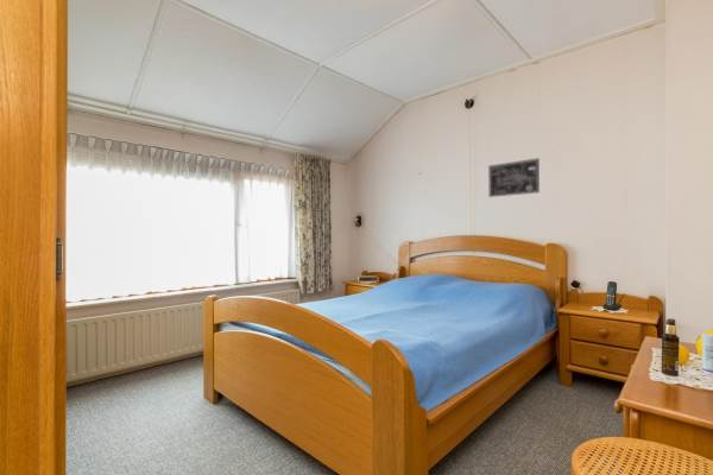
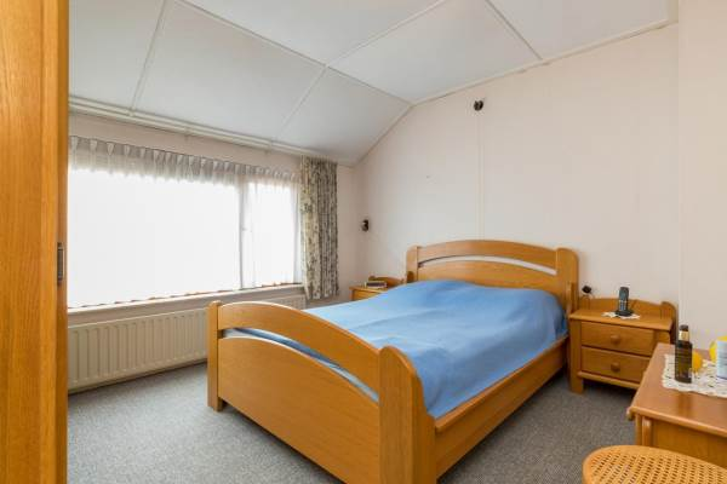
- wall art [487,157,541,198]
